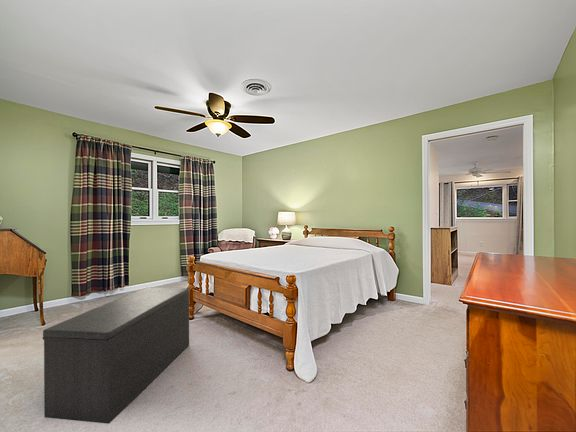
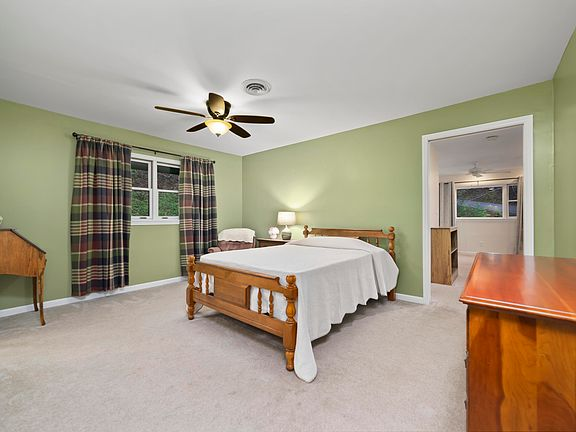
- bench [42,286,190,425]
